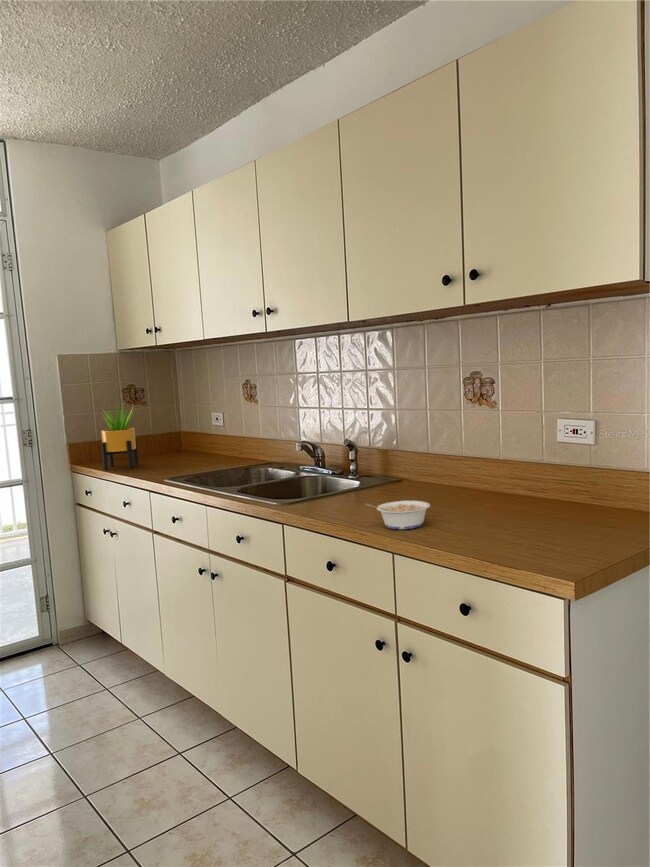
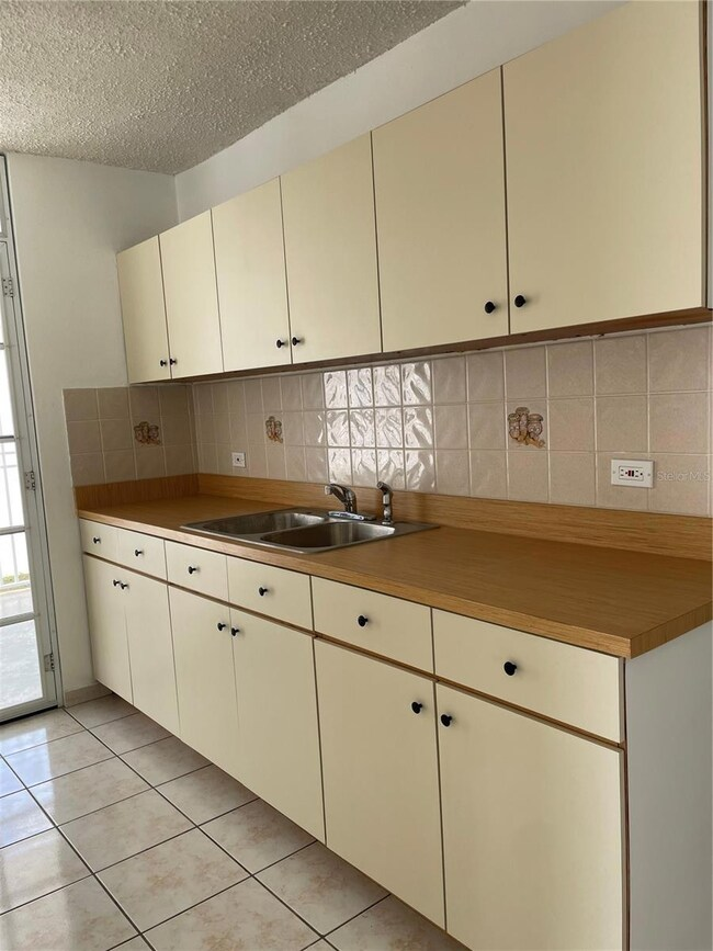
- legume [364,500,431,530]
- potted plant [100,401,139,471]
